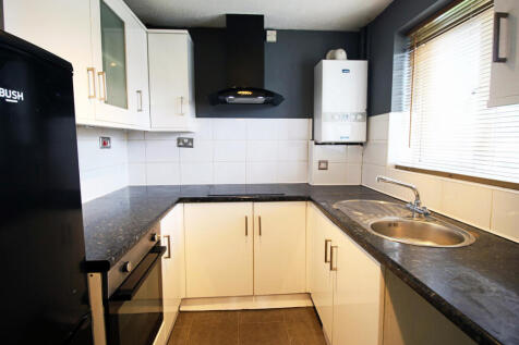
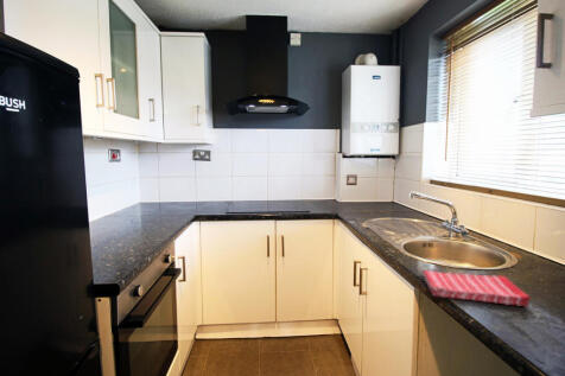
+ dish towel [421,269,532,307]
